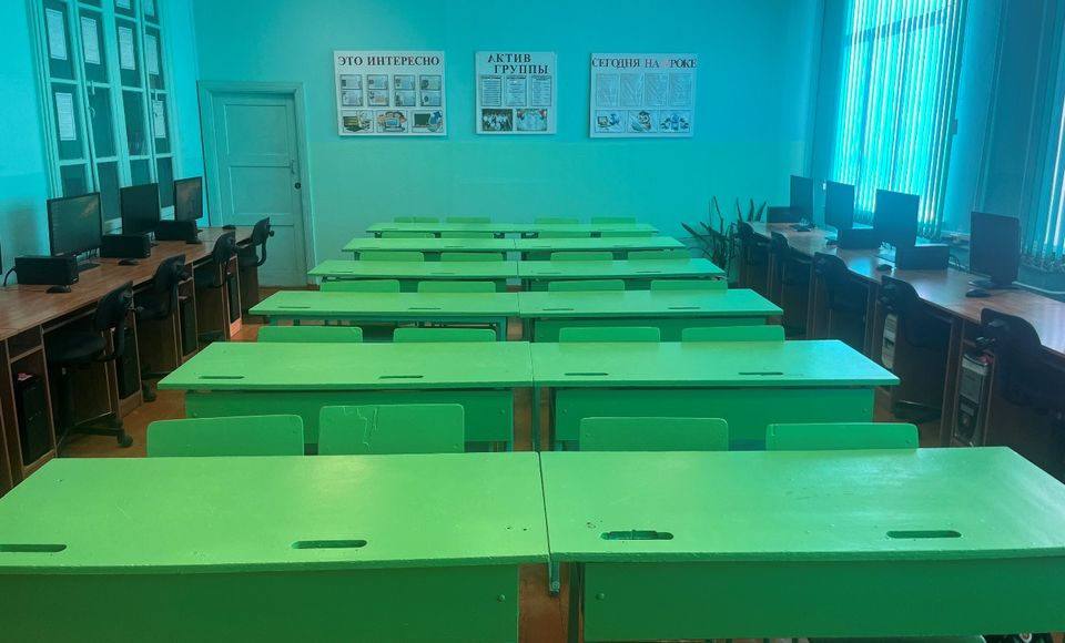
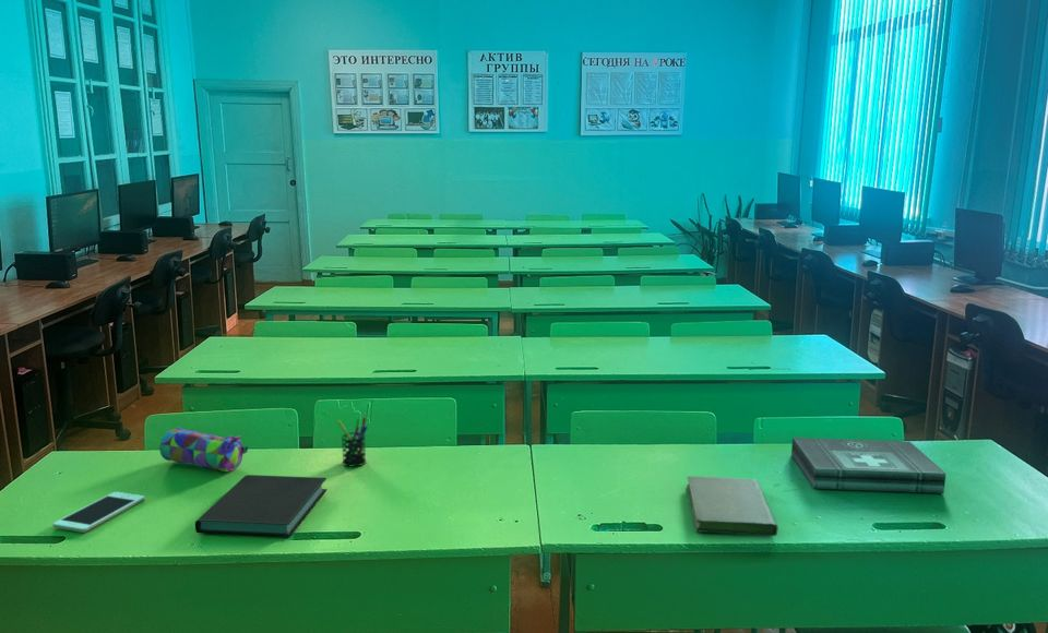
+ notebook [194,474,329,539]
+ cell phone [51,491,146,534]
+ notebook [686,475,778,537]
+ first aid kit [790,437,946,494]
+ pencil case [158,427,249,473]
+ pen holder [336,416,369,468]
